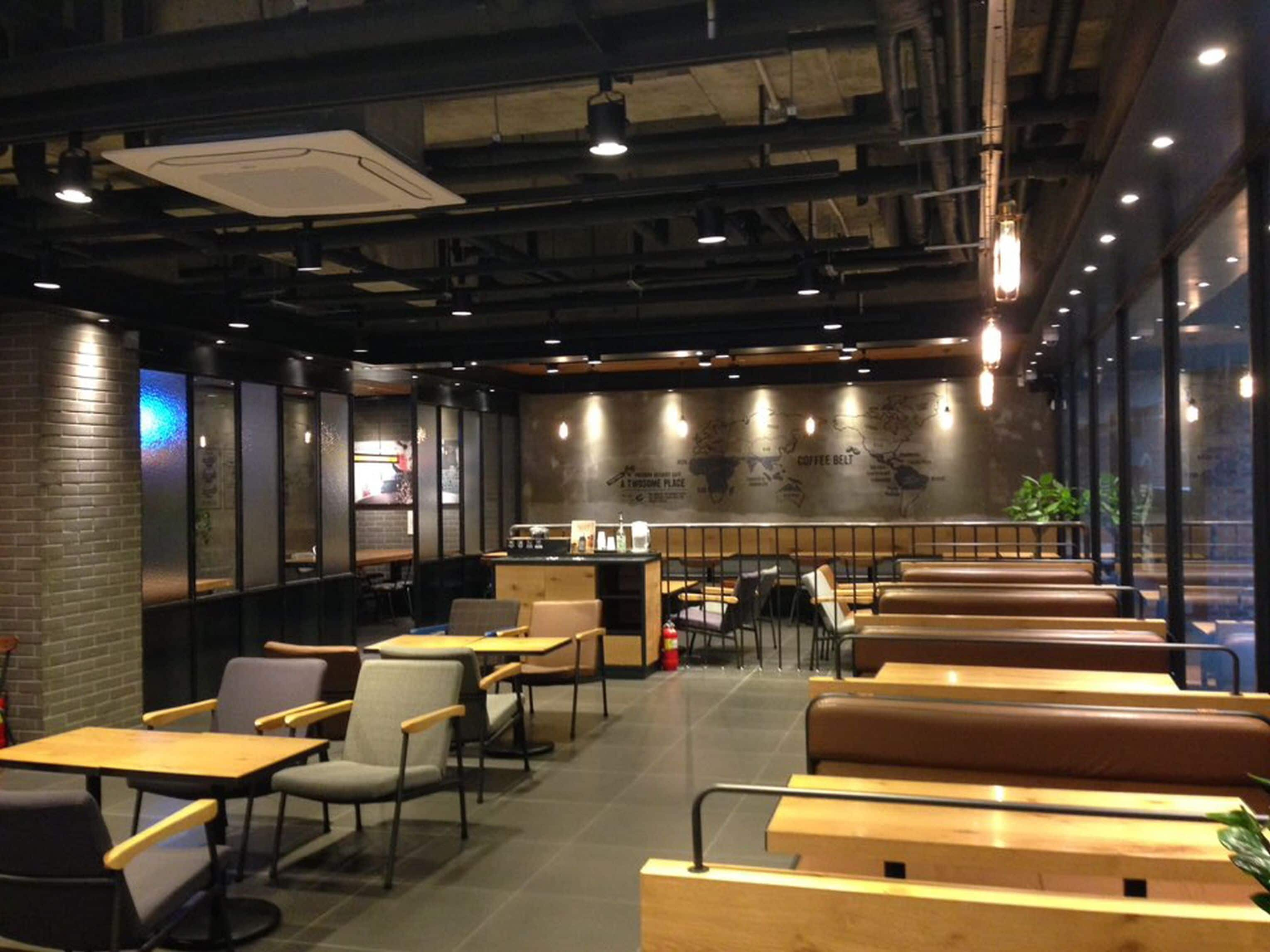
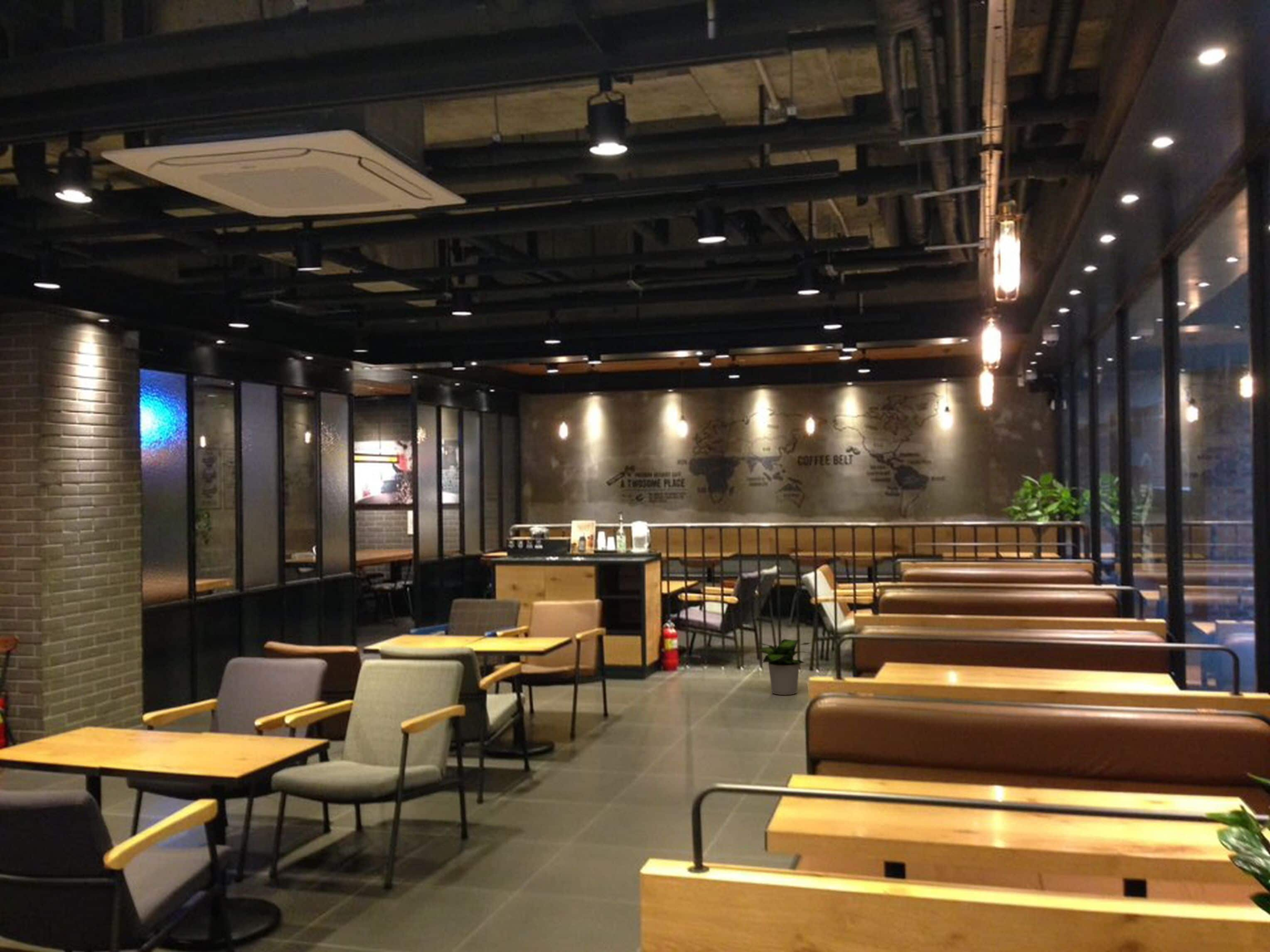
+ potted plant [751,638,812,696]
